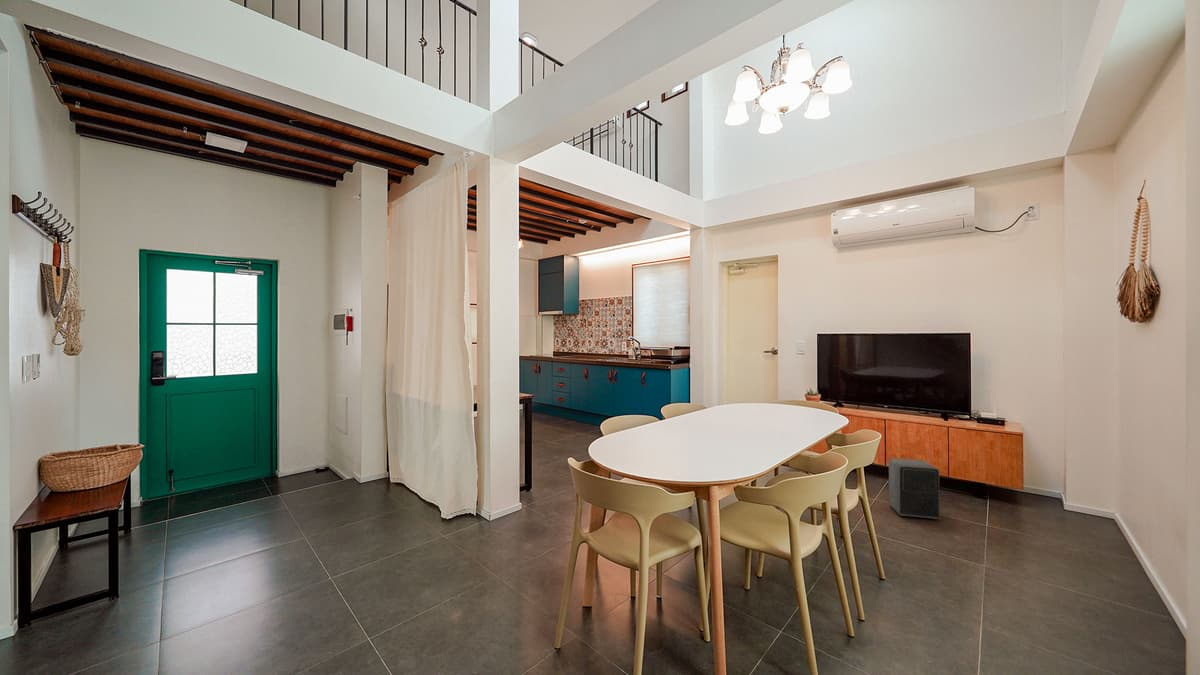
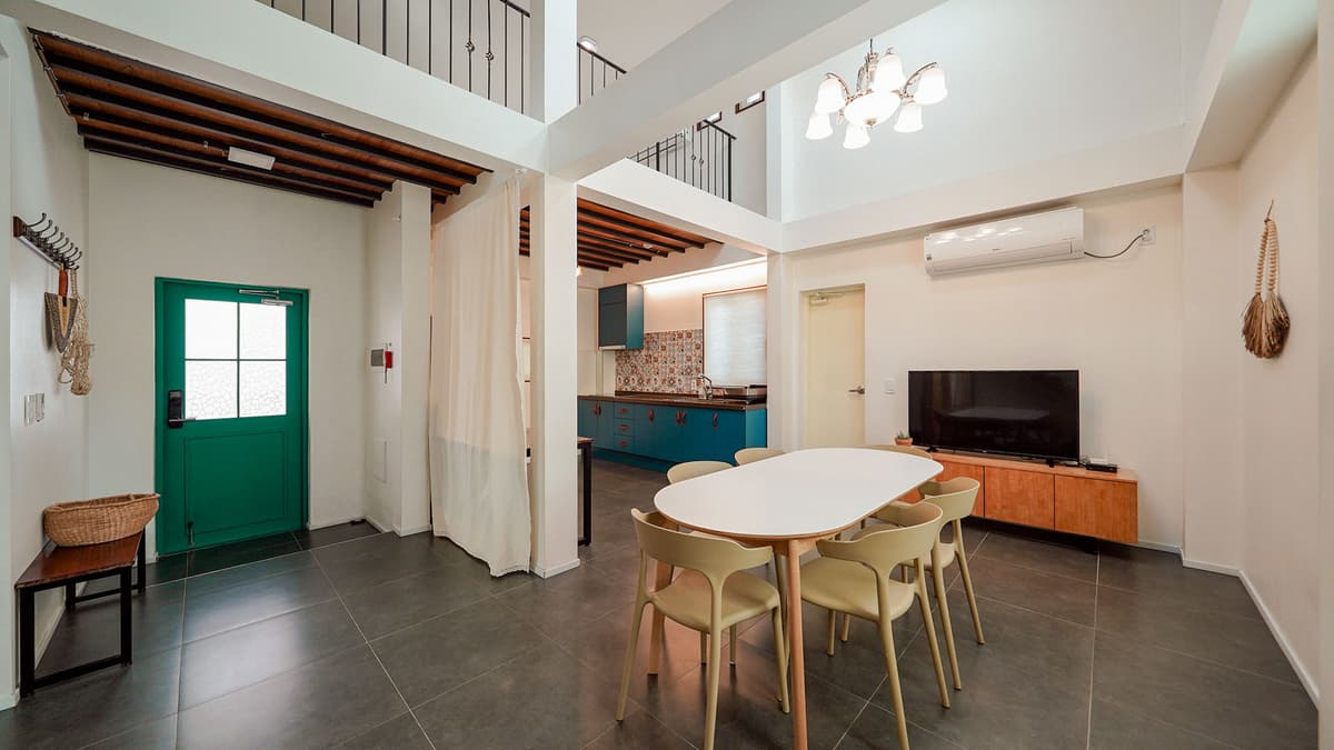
- speaker [888,457,940,521]
